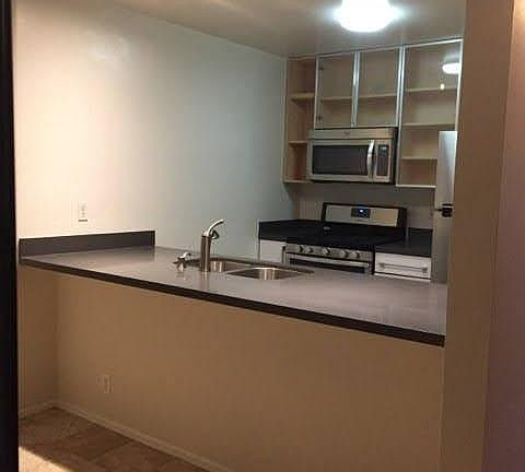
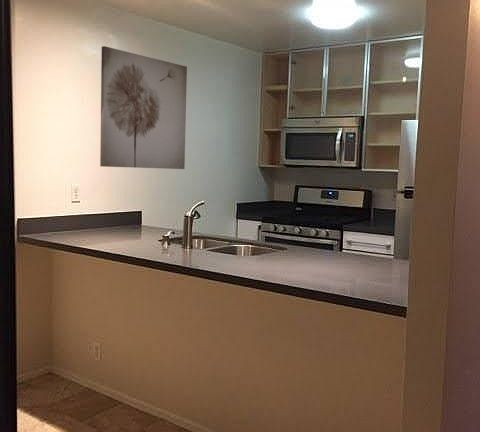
+ wall art [99,45,188,170]
